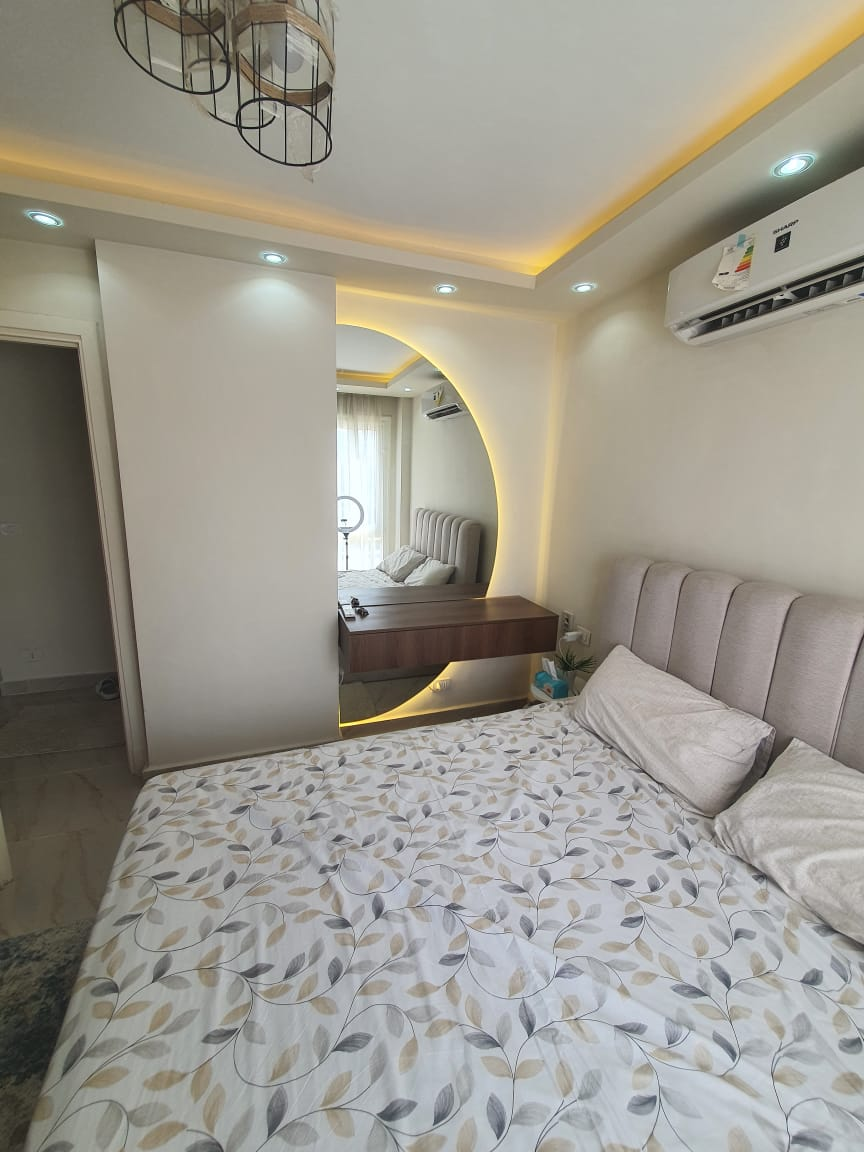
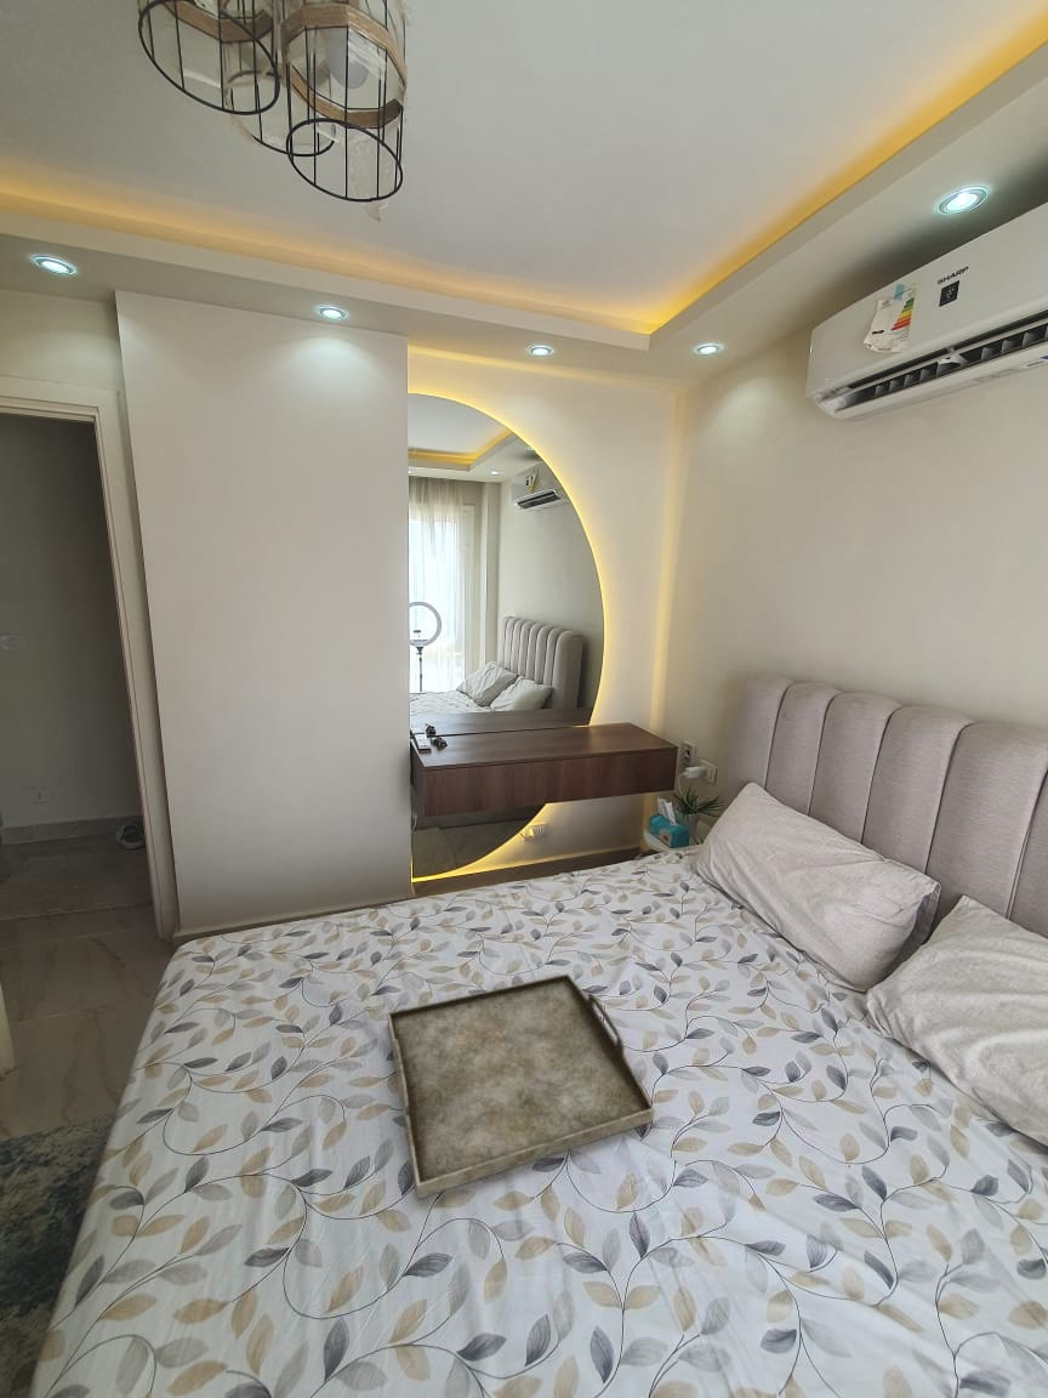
+ serving tray [387,972,656,1200]
